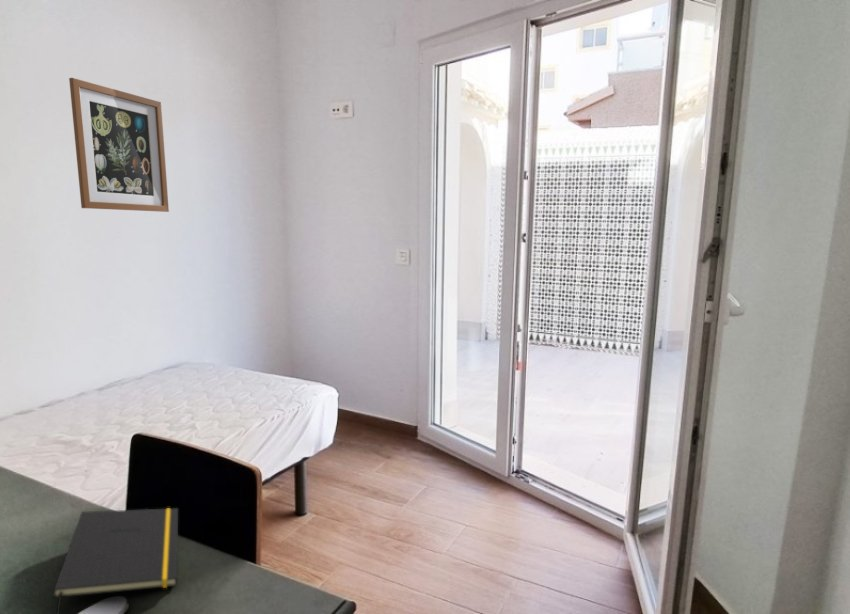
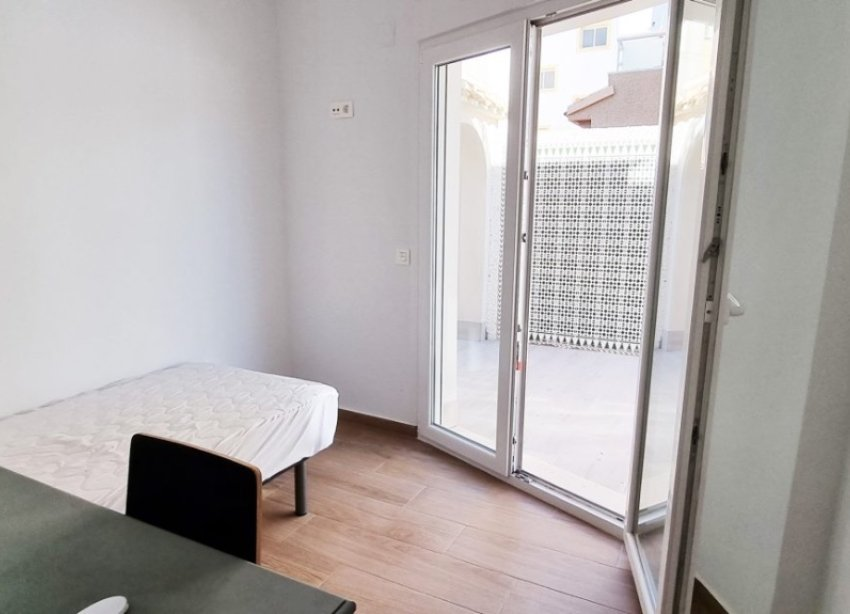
- wall art [68,77,170,213]
- notepad [52,507,179,614]
